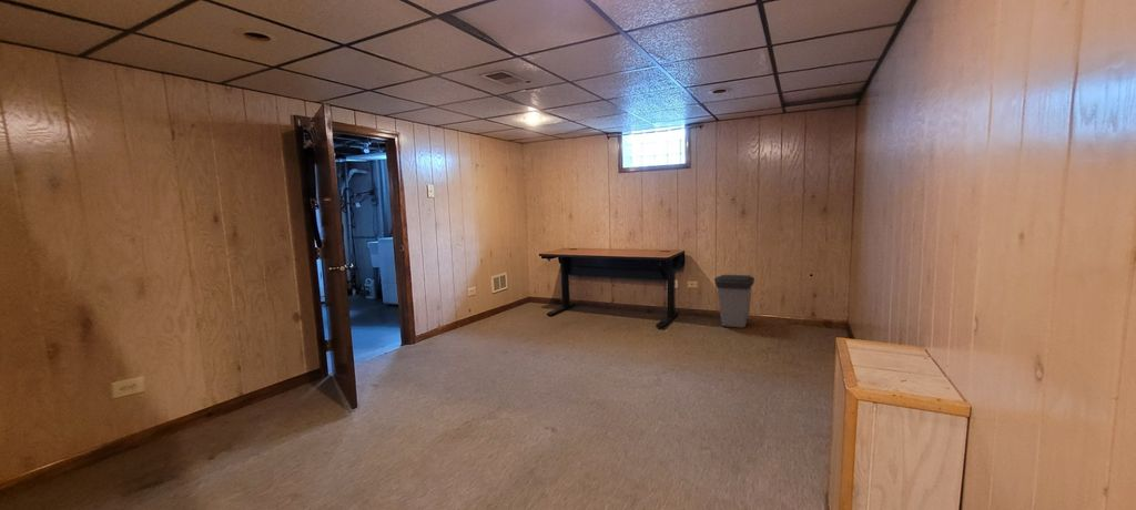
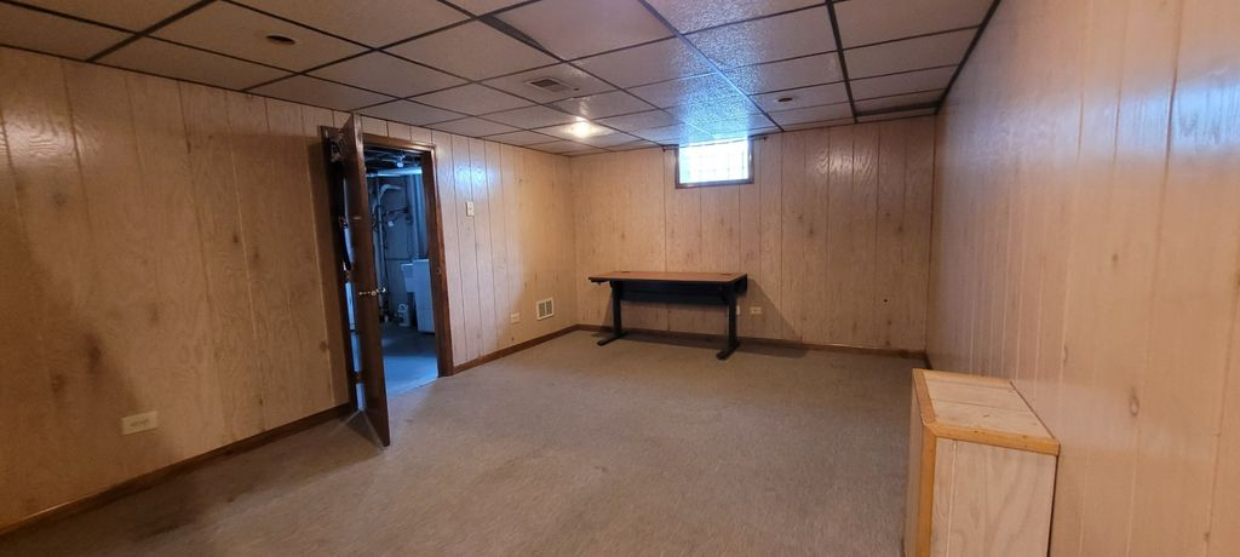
- trash can [713,274,755,329]
